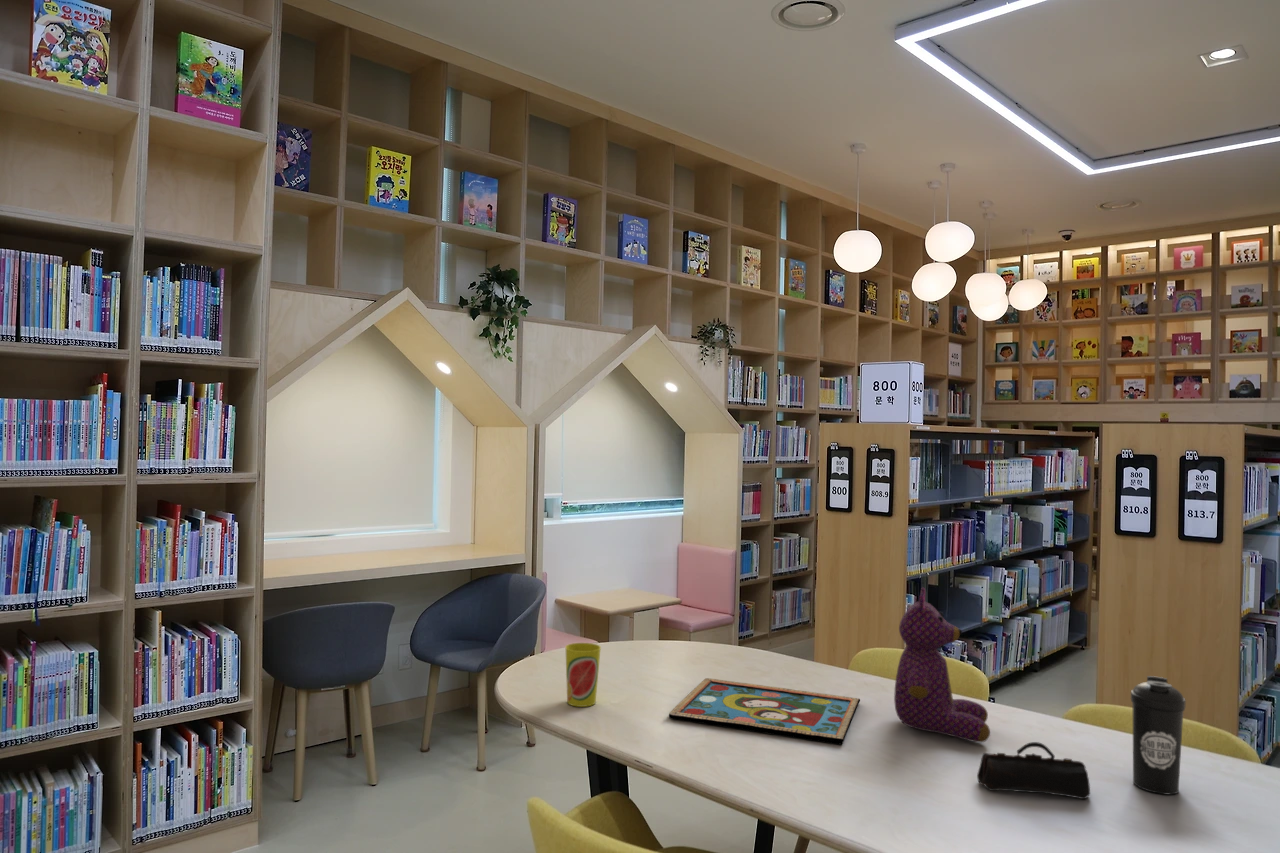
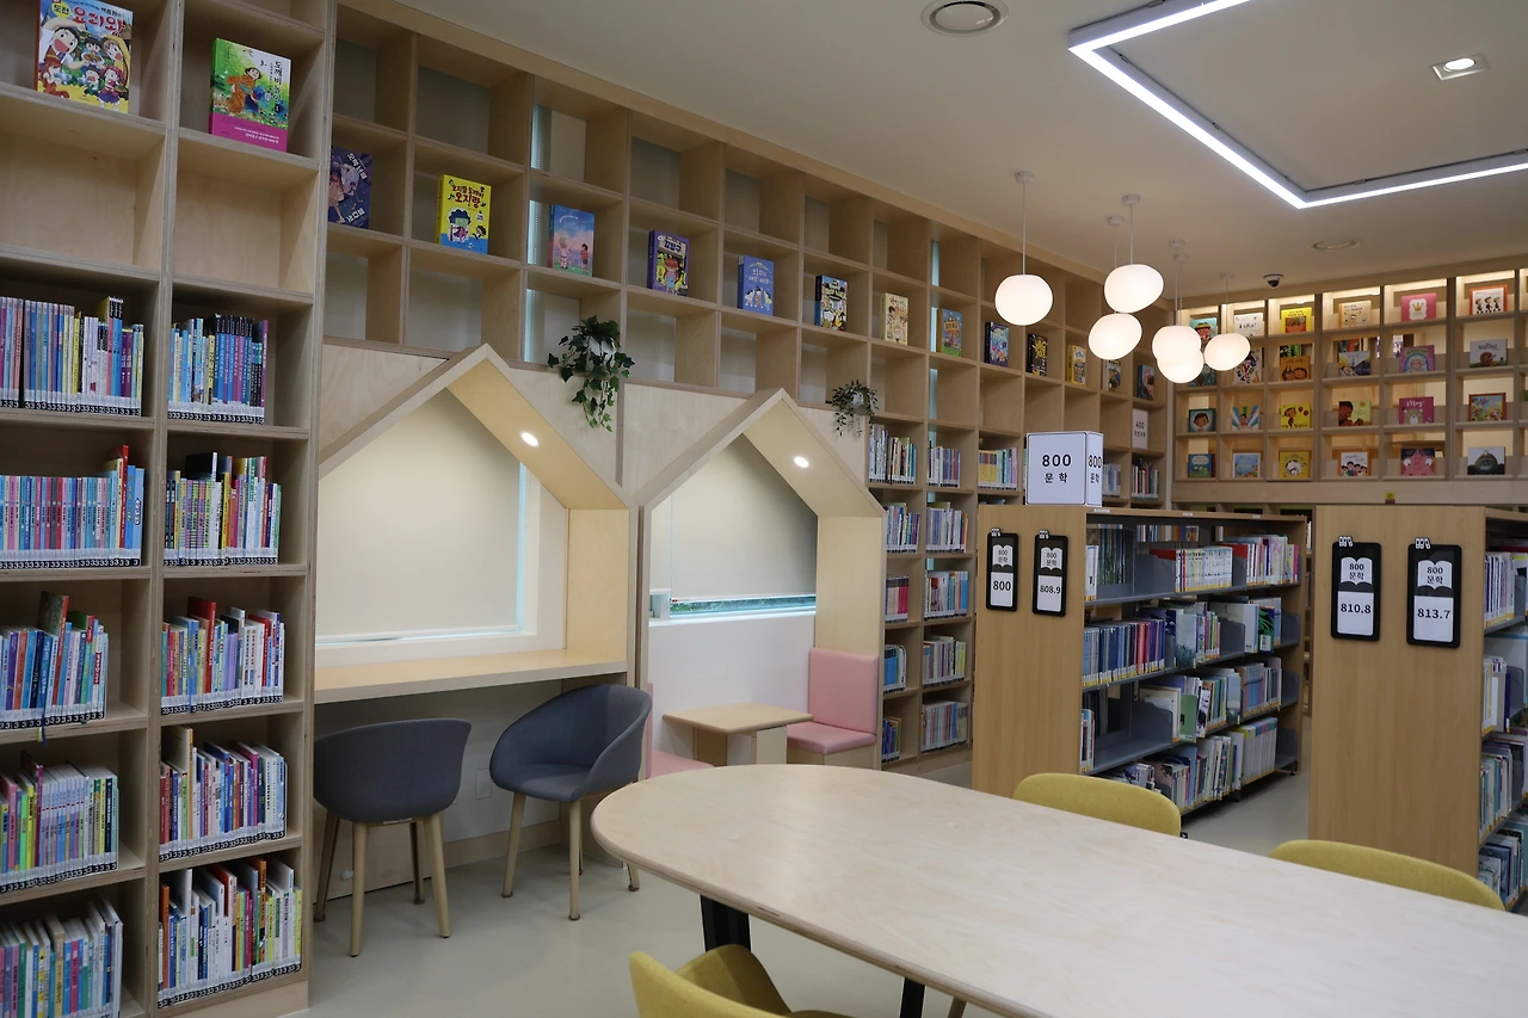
- cup [564,642,602,708]
- pencil case [976,741,1091,800]
- framed painting [668,677,861,746]
- water bottle [1130,675,1187,795]
- teddy bear [893,586,991,743]
